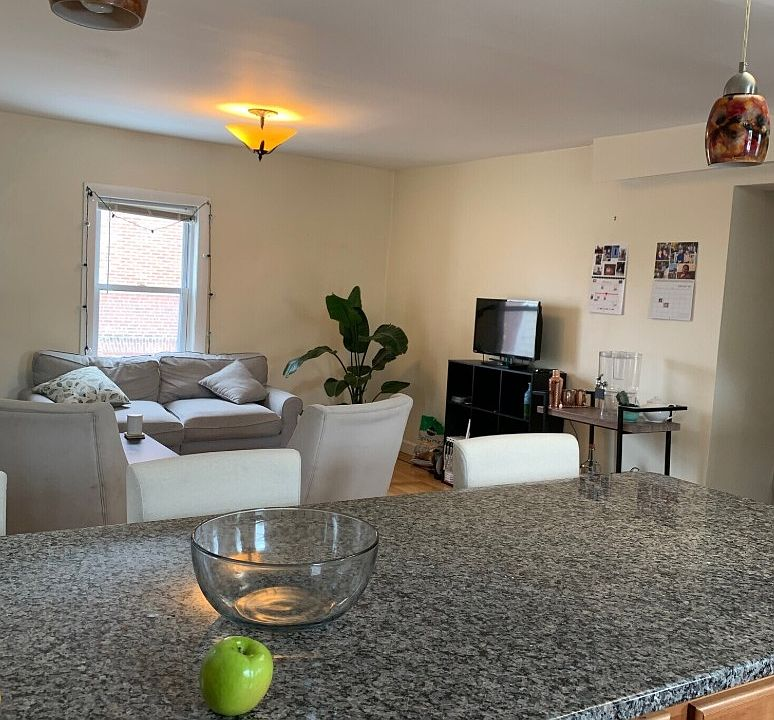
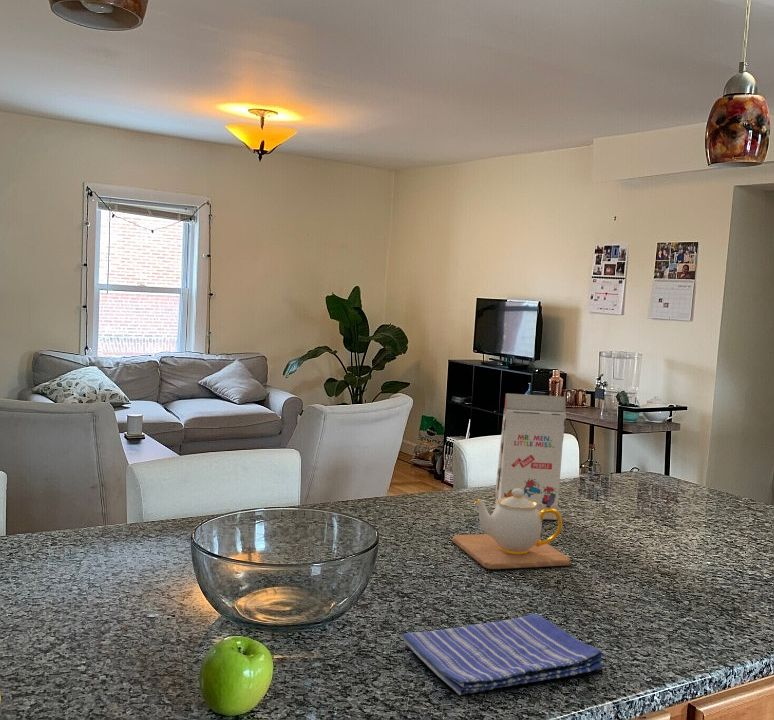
+ teapot [452,489,571,570]
+ dish towel [400,613,605,696]
+ gift box [494,392,567,521]
